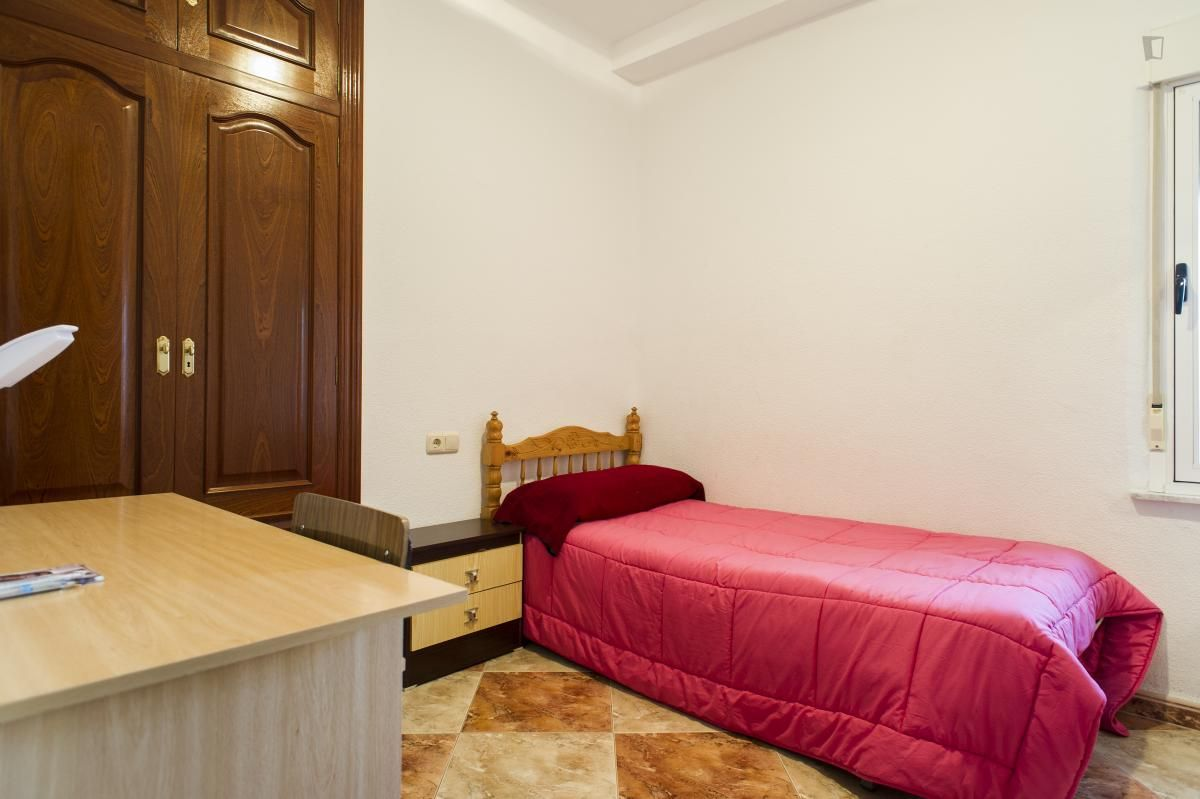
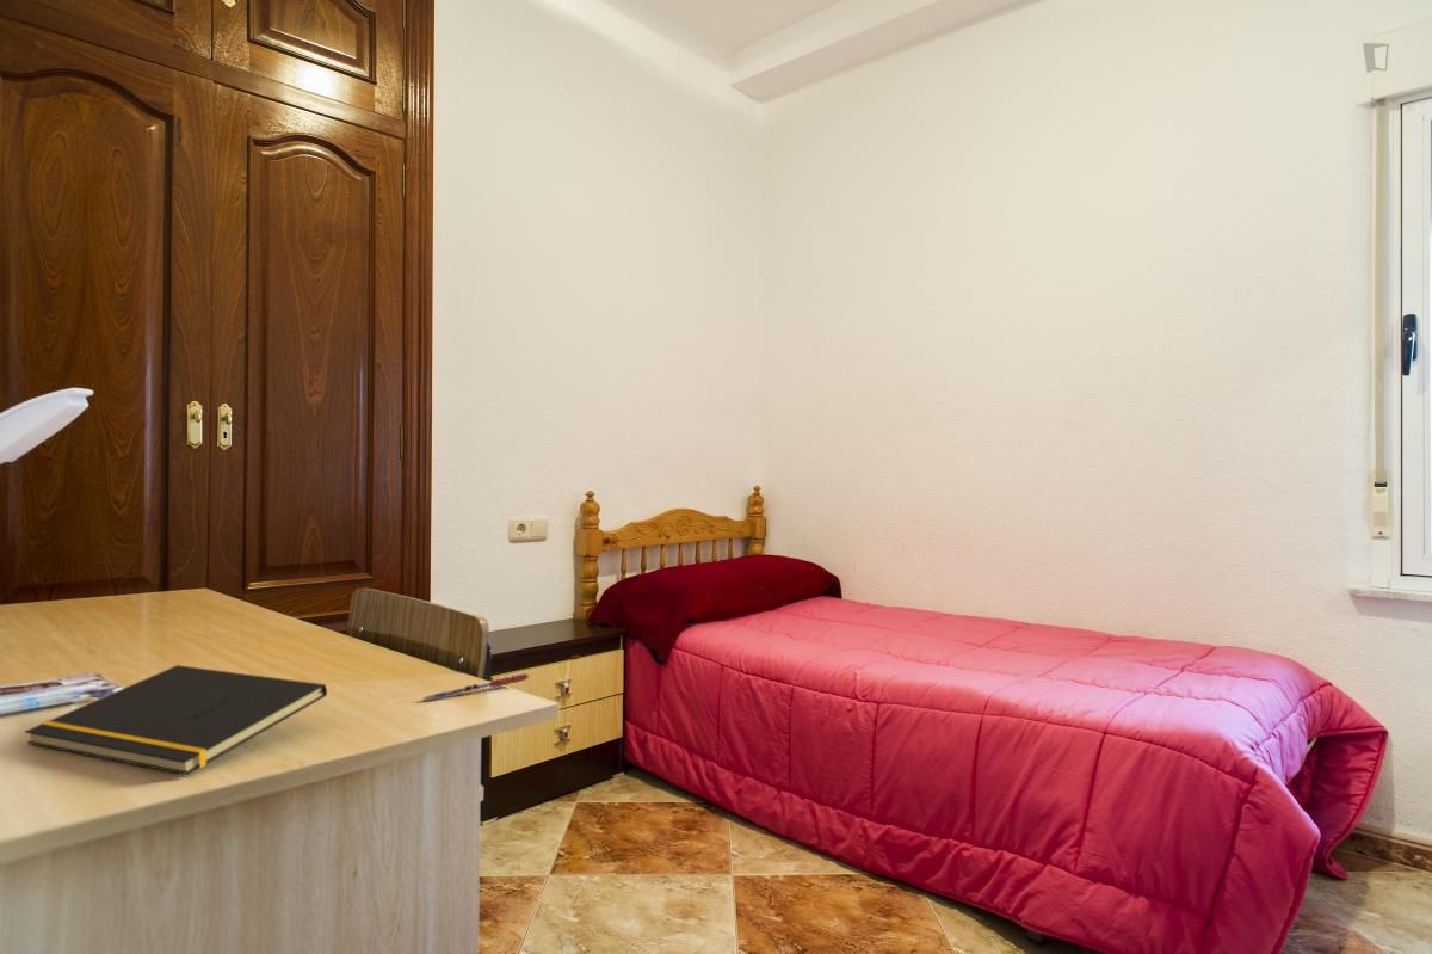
+ pen [422,672,530,702]
+ notepad [24,664,328,776]
